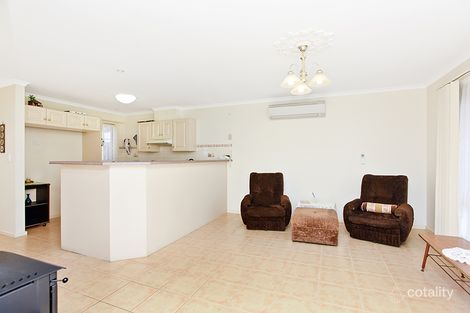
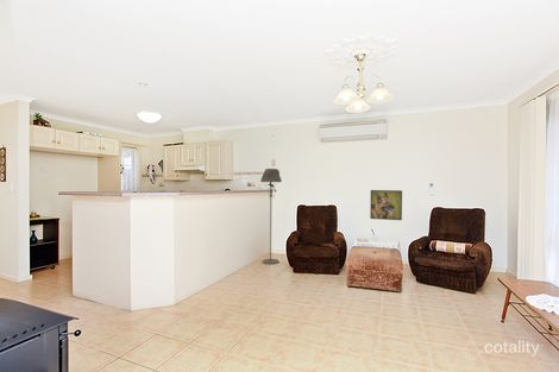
+ floor lamp [259,168,283,265]
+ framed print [369,189,403,221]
